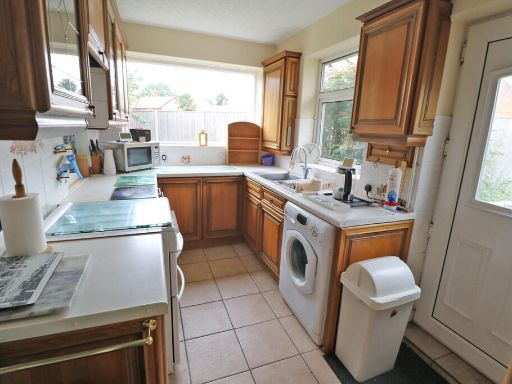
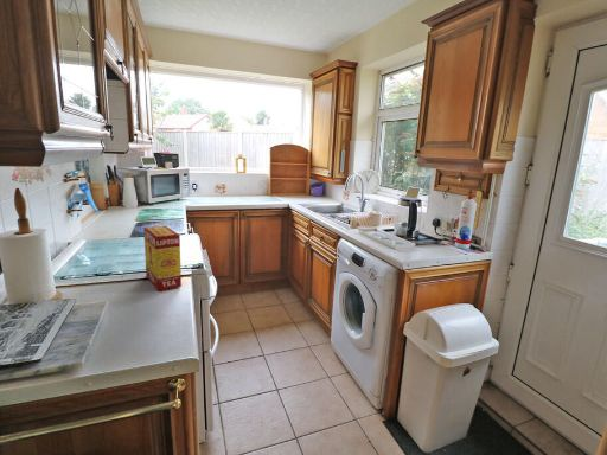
+ tea box [142,225,183,293]
